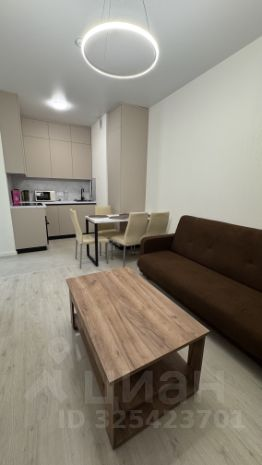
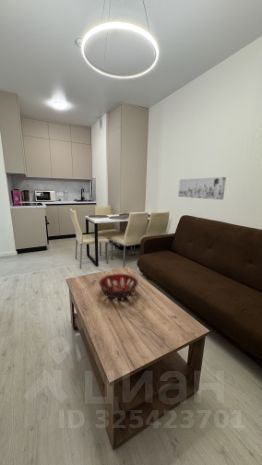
+ wall art [177,176,227,201]
+ decorative bowl [98,273,139,300]
